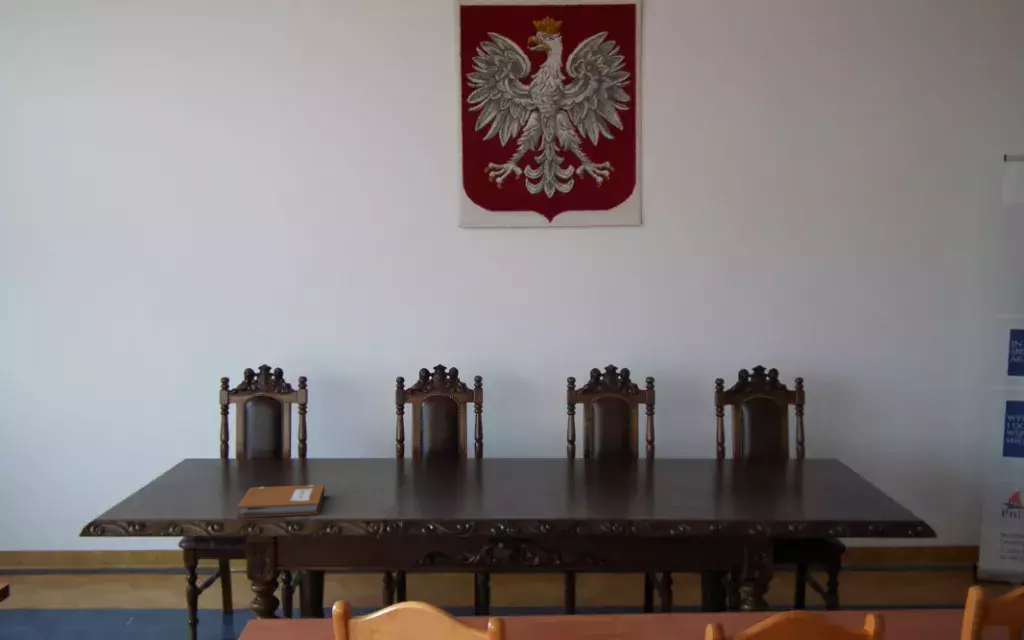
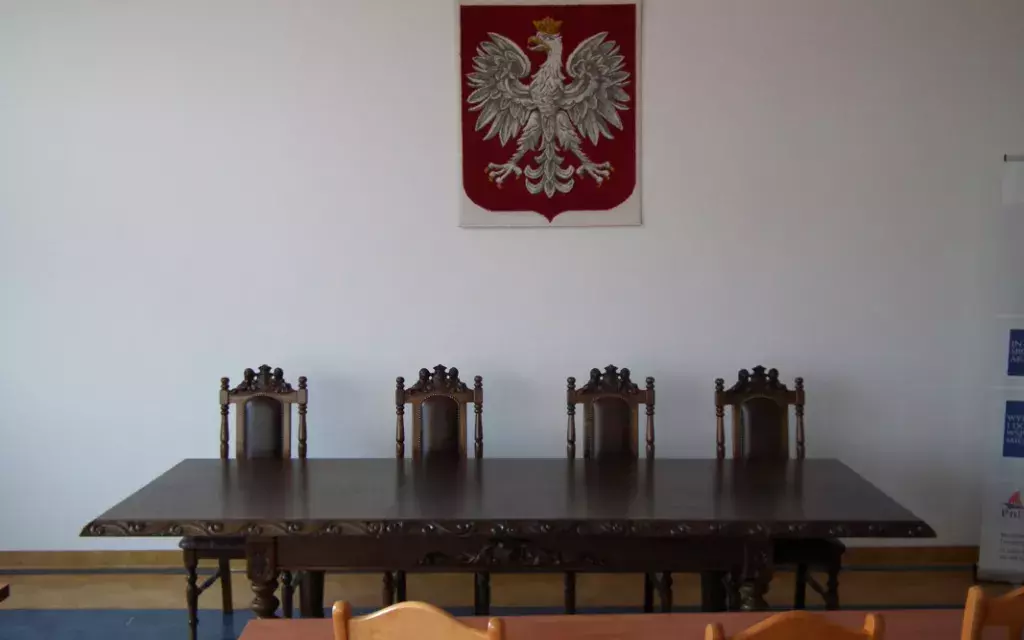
- notebook [236,484,329,519]
